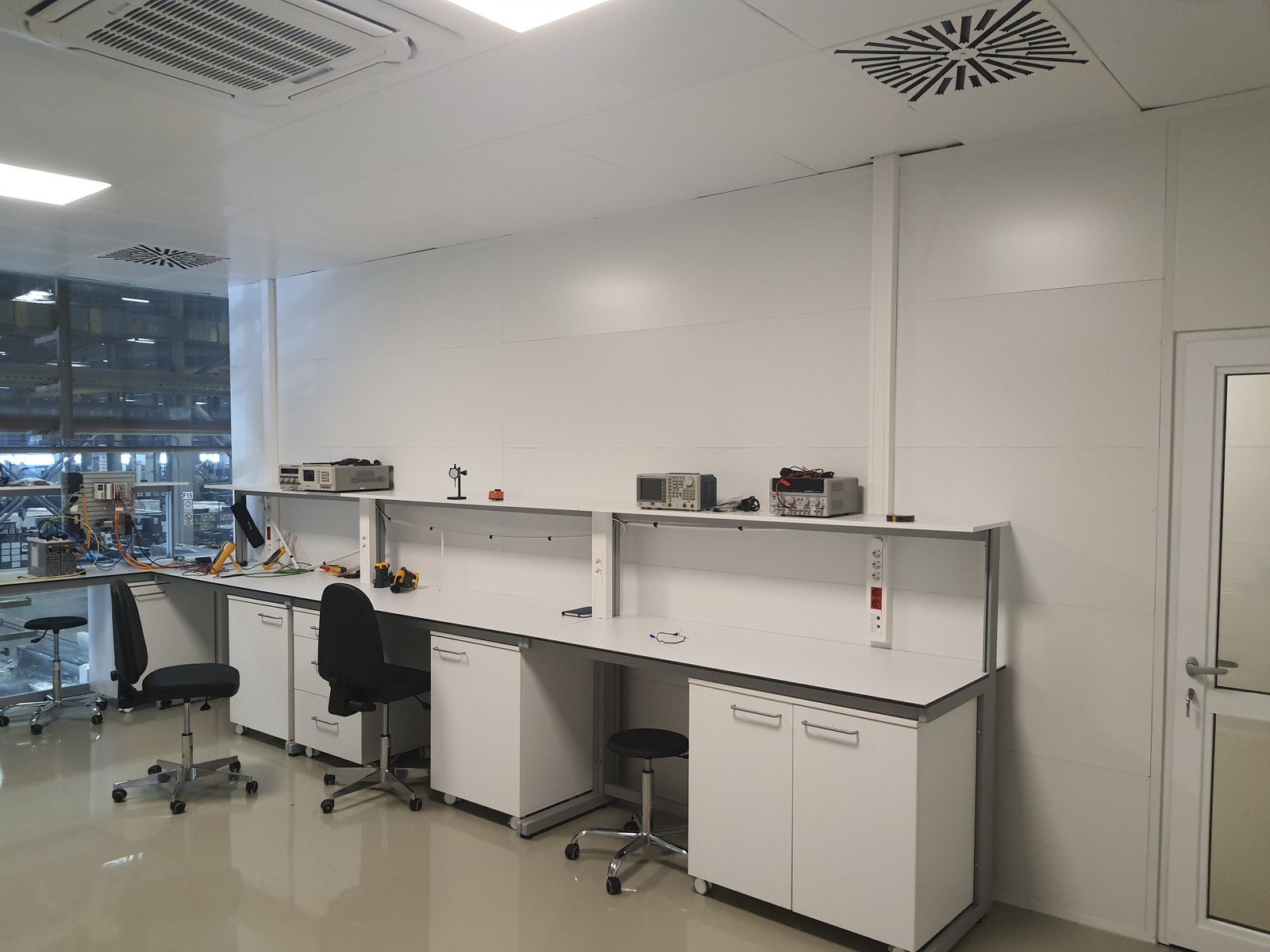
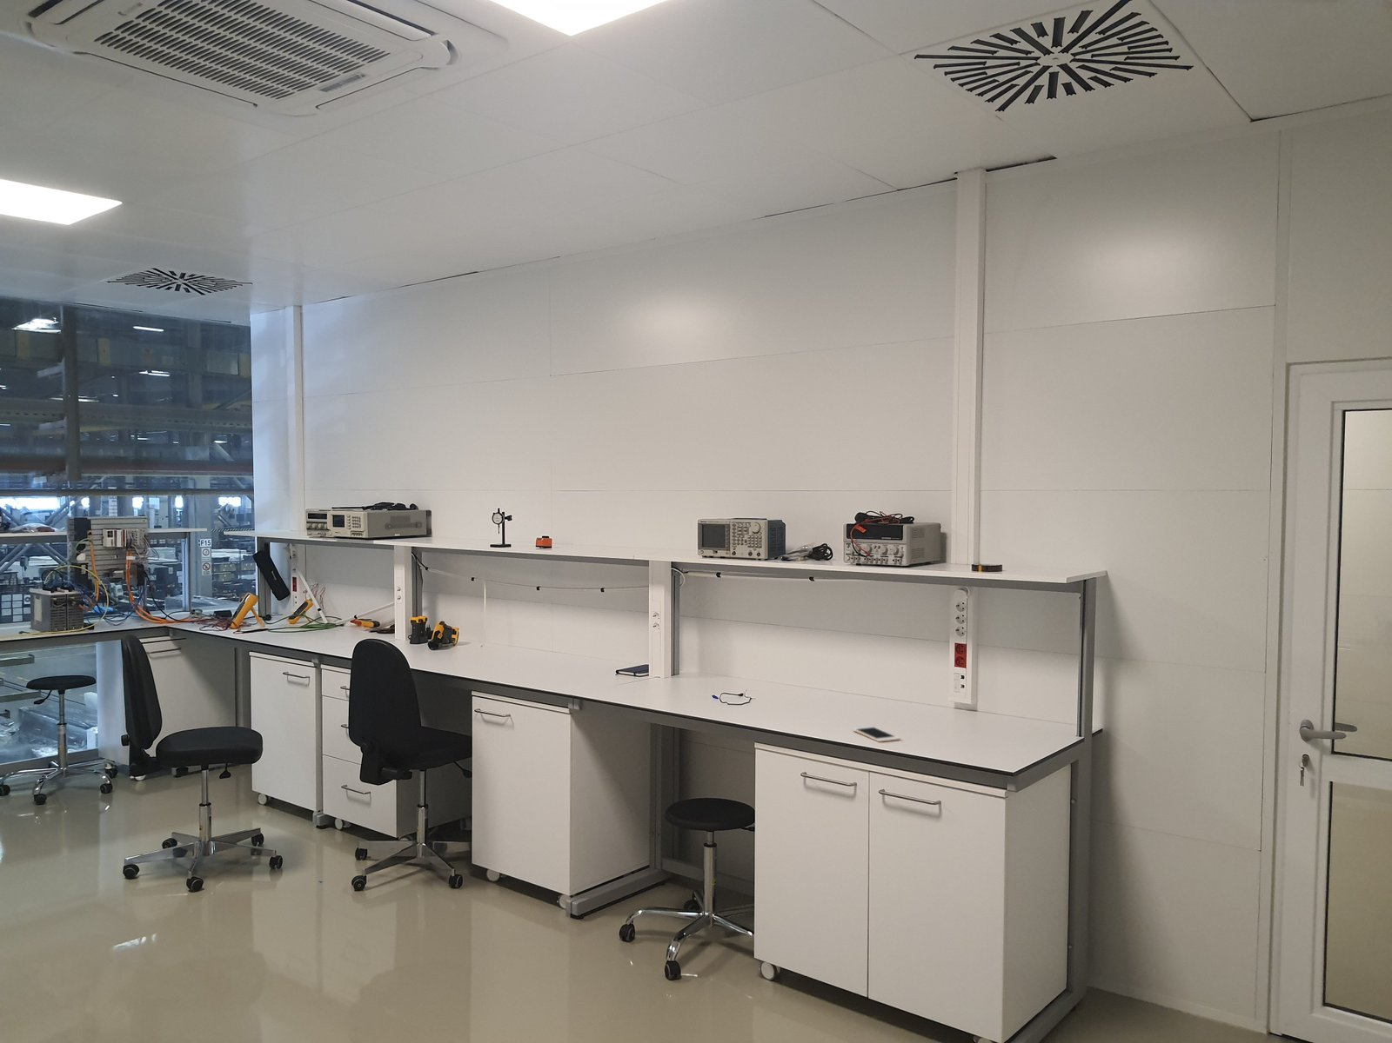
+ cell phone [852,725,901,743]
